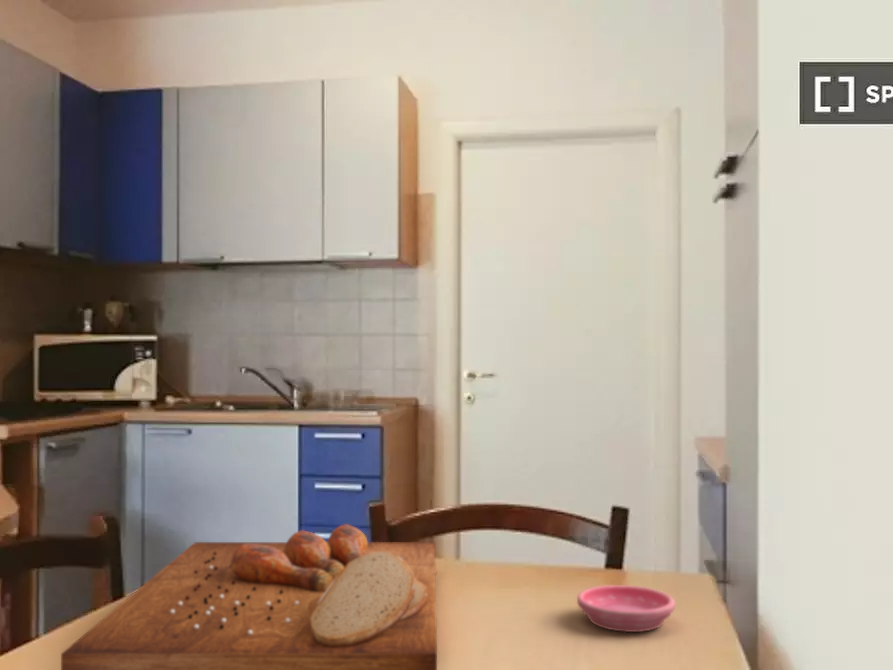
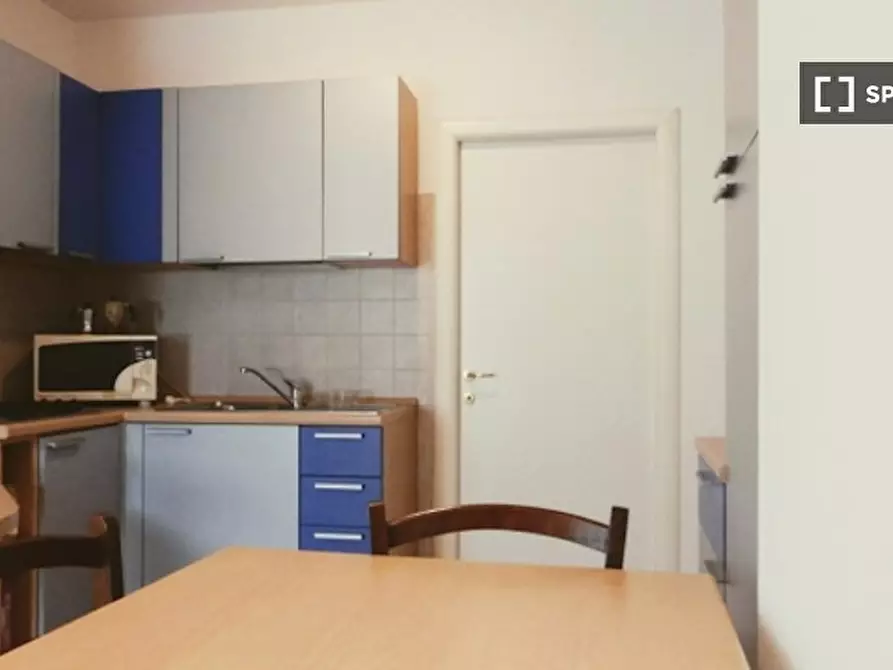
- saucer [576,584,676,633]
- cutting board [60,523,438,670]
